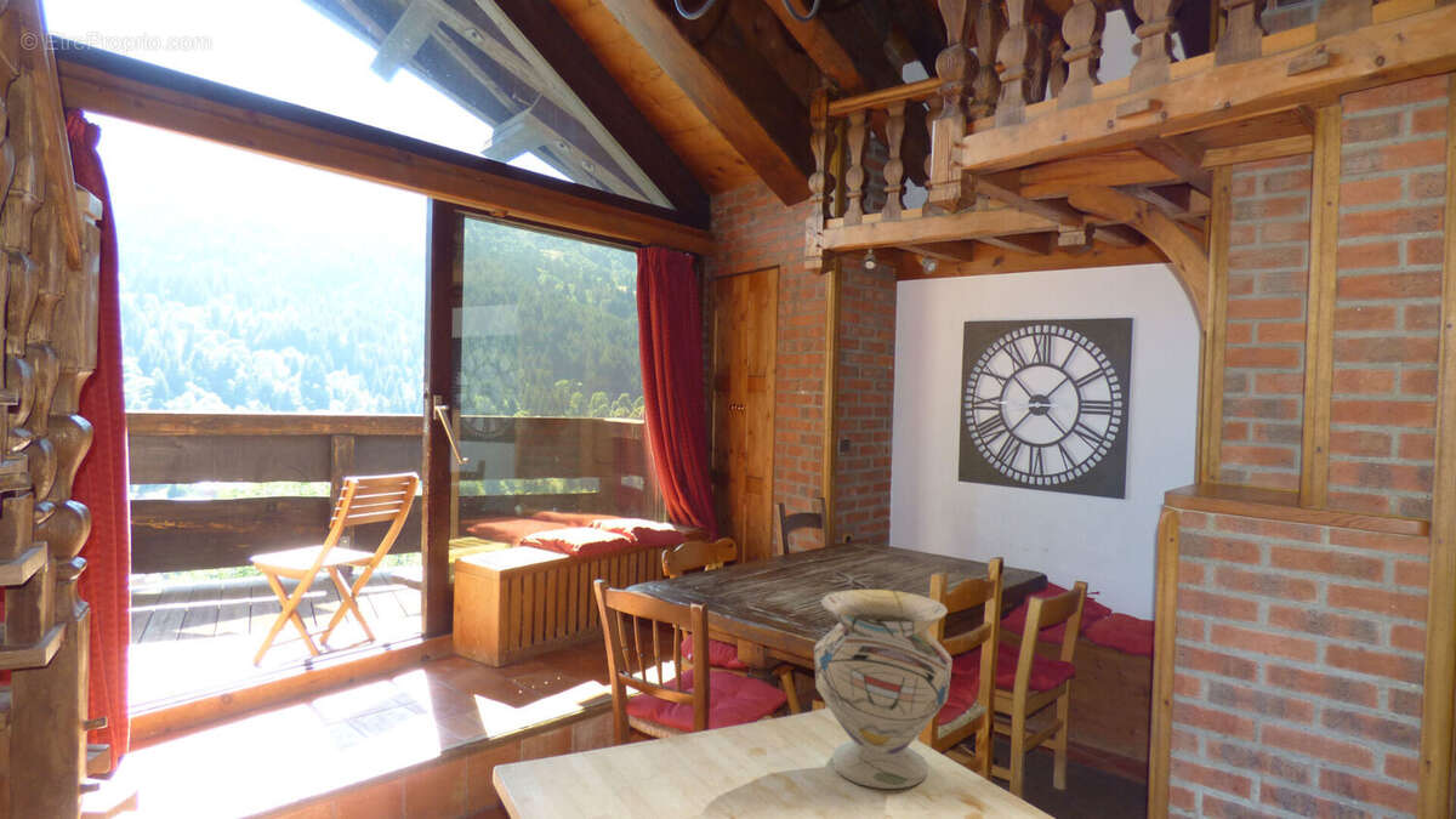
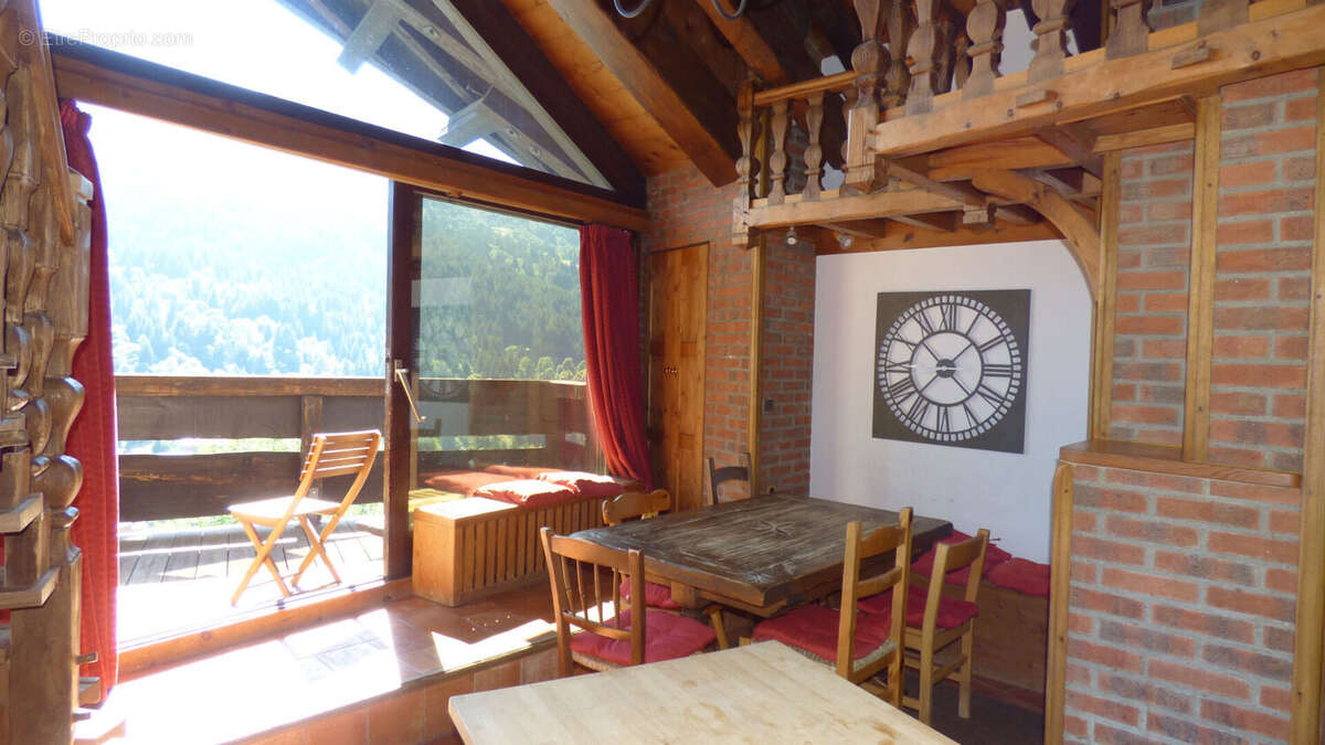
- decorative vase [813,588,954,790]
